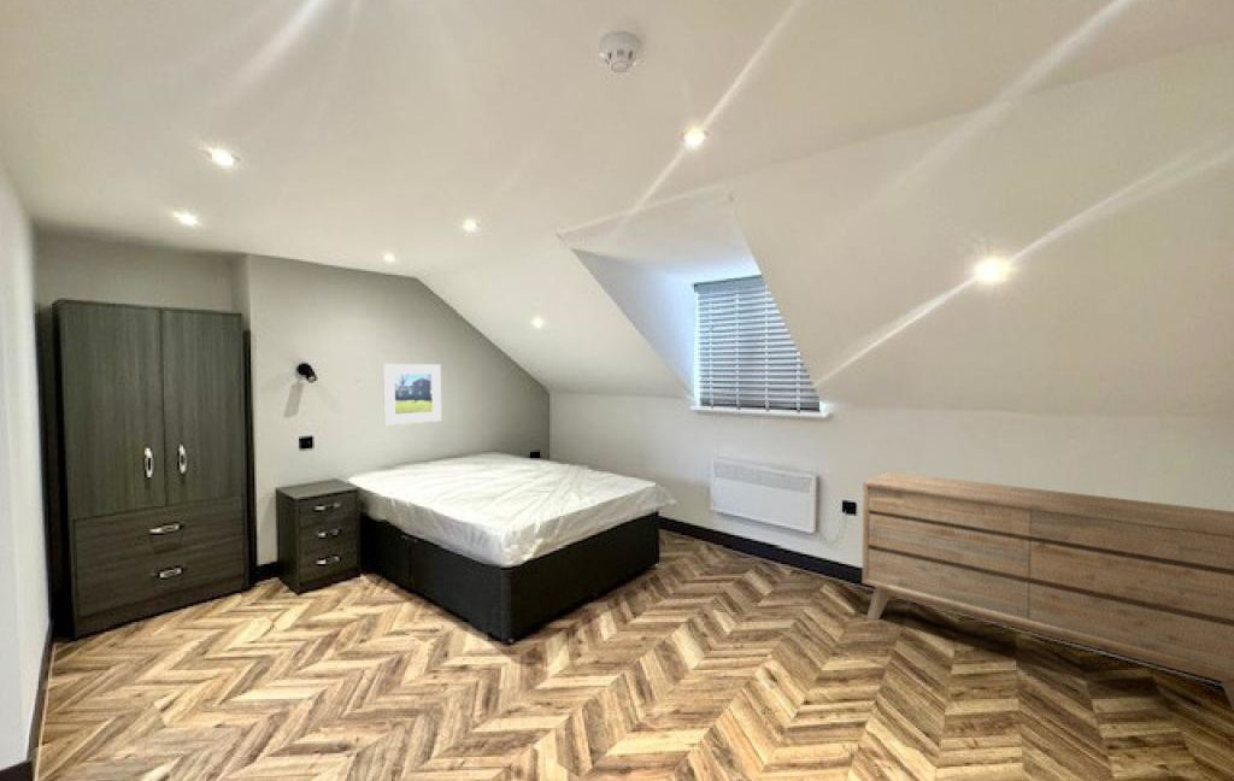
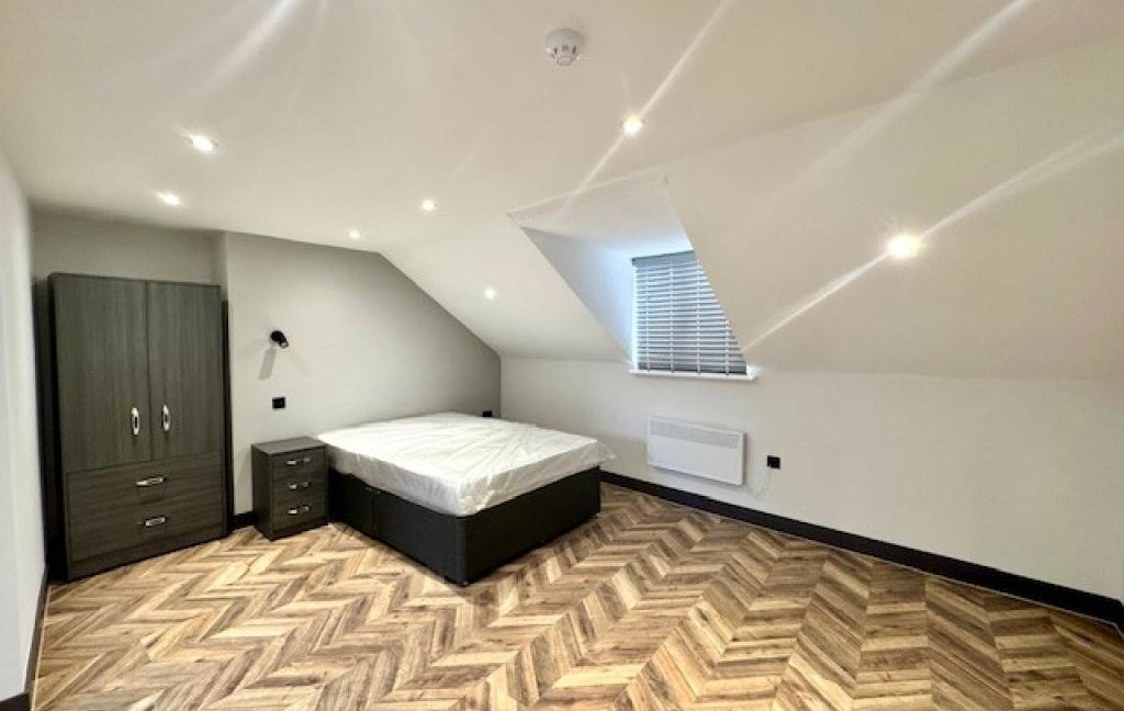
- dresser [860,471,1234,712]
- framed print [382,363,442,425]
